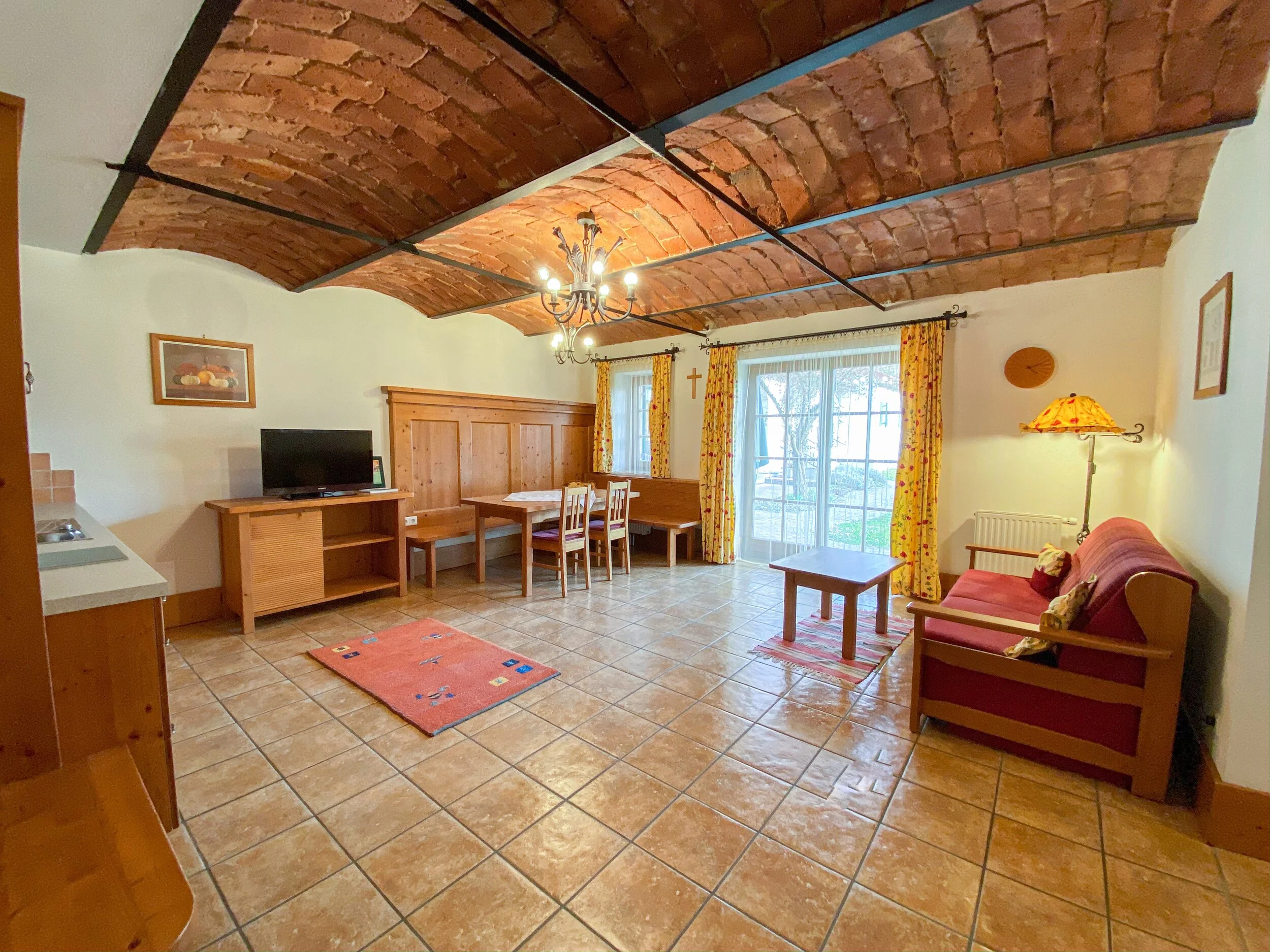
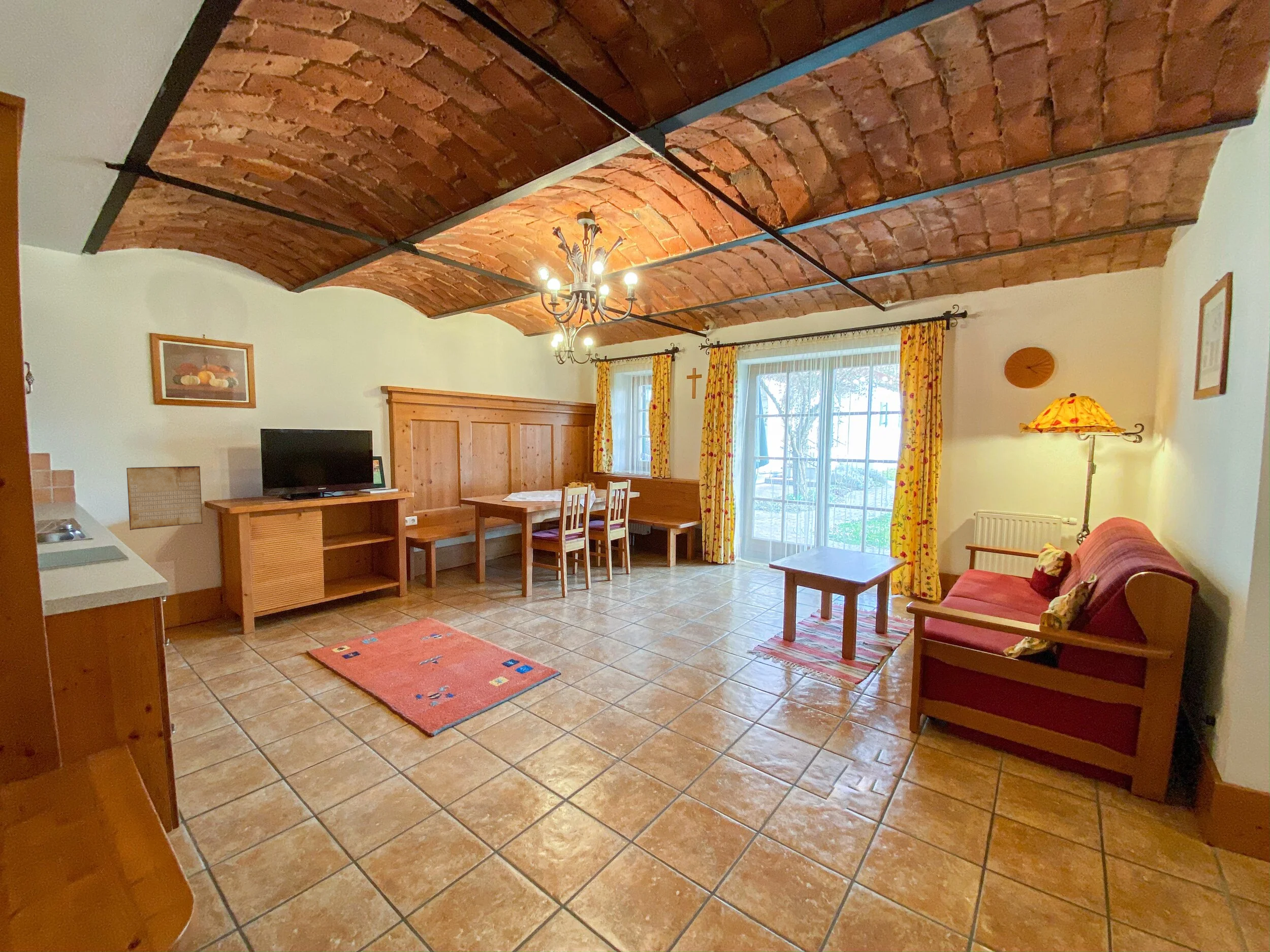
+ periodic table [126,466,203,531]
